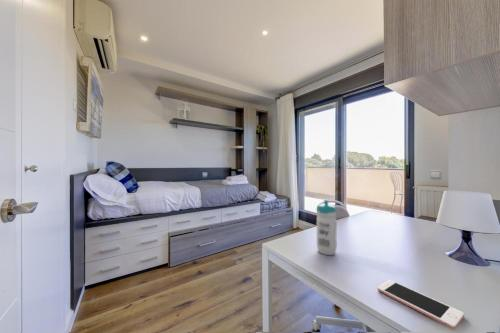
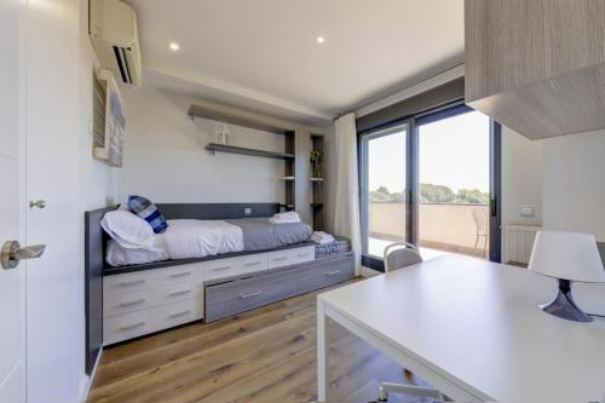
- water bottle [315,198,338,256]
- cell phone [376,279,465,330]
